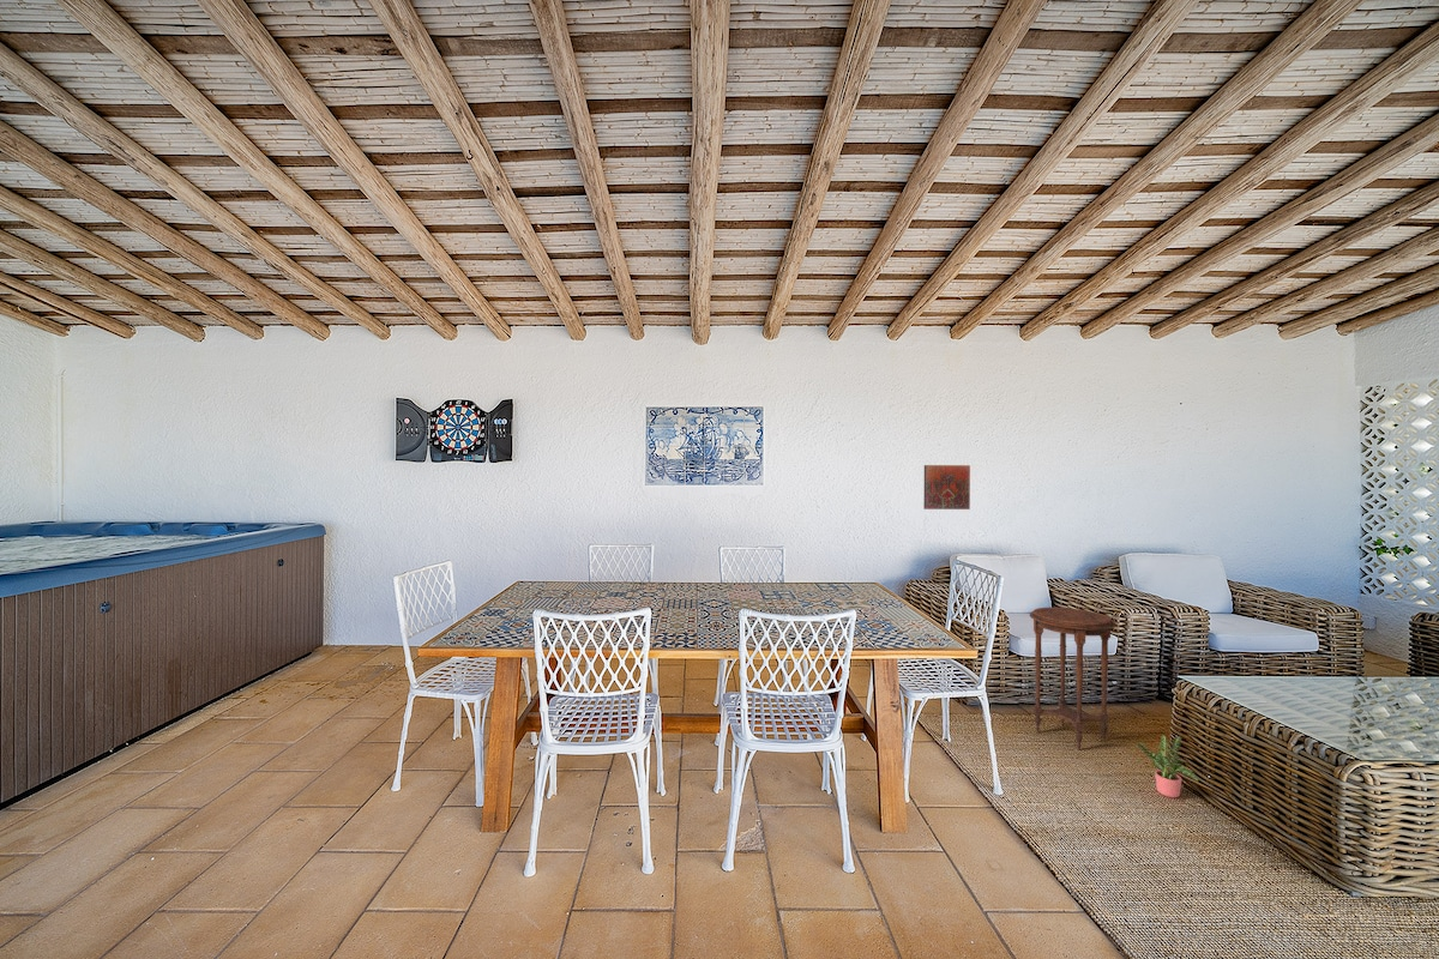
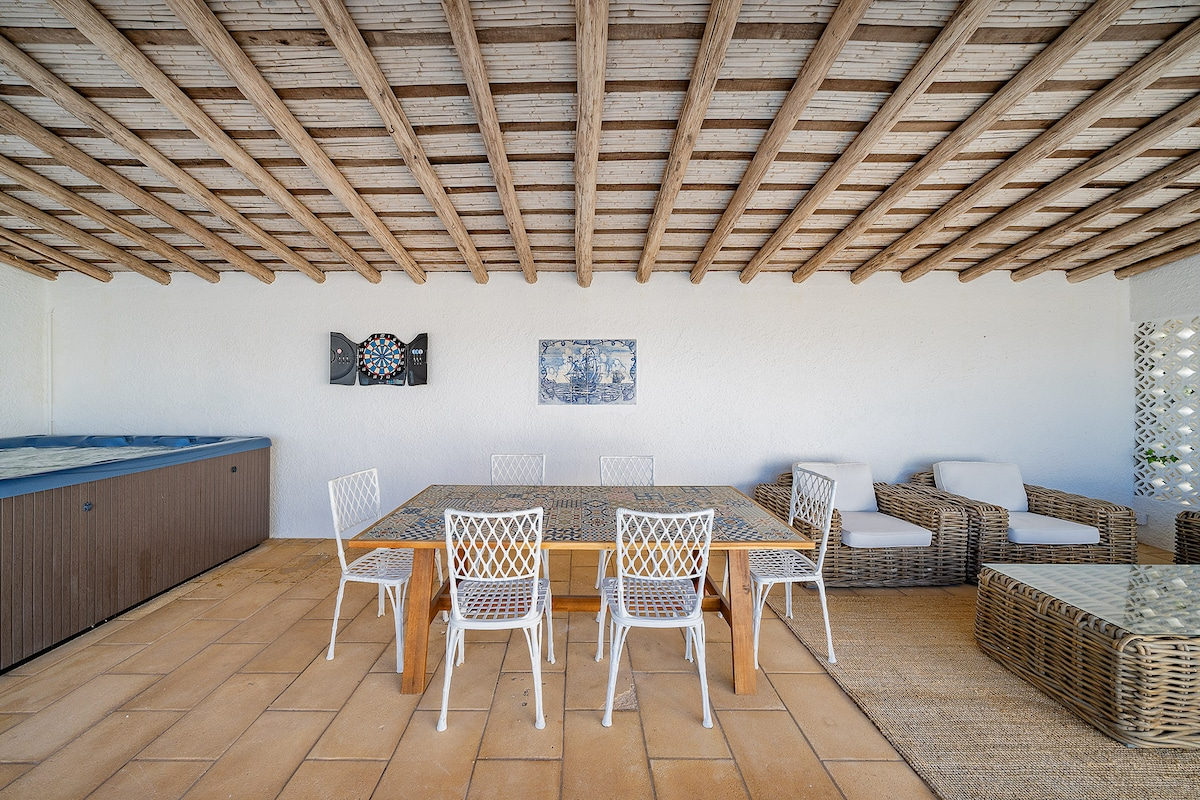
- decorative tile [922,464,971,511]
- potted plant [1134,734,1199,798]
- side table [1029,607,1116,752]
